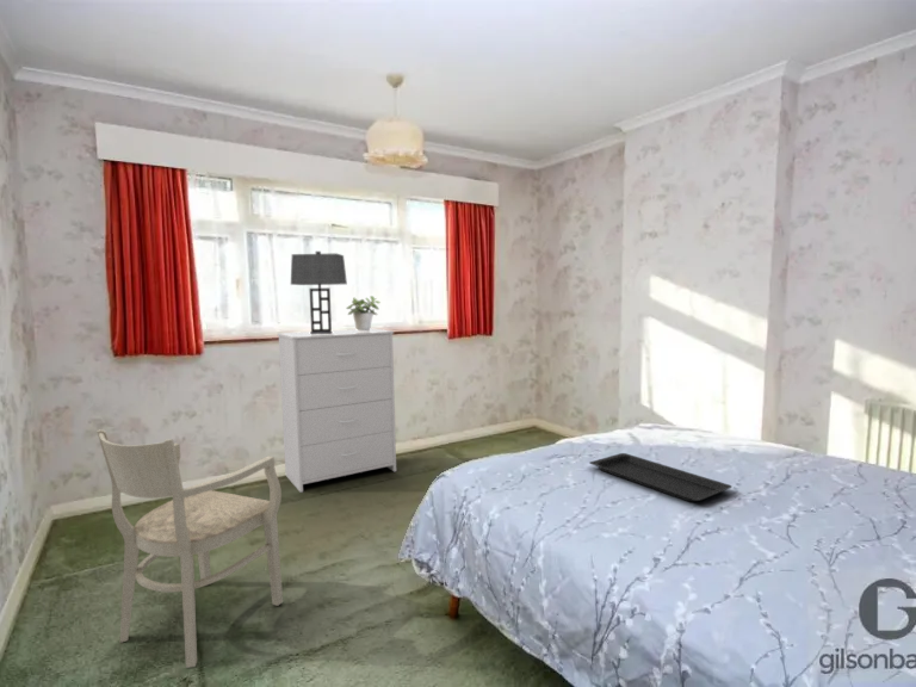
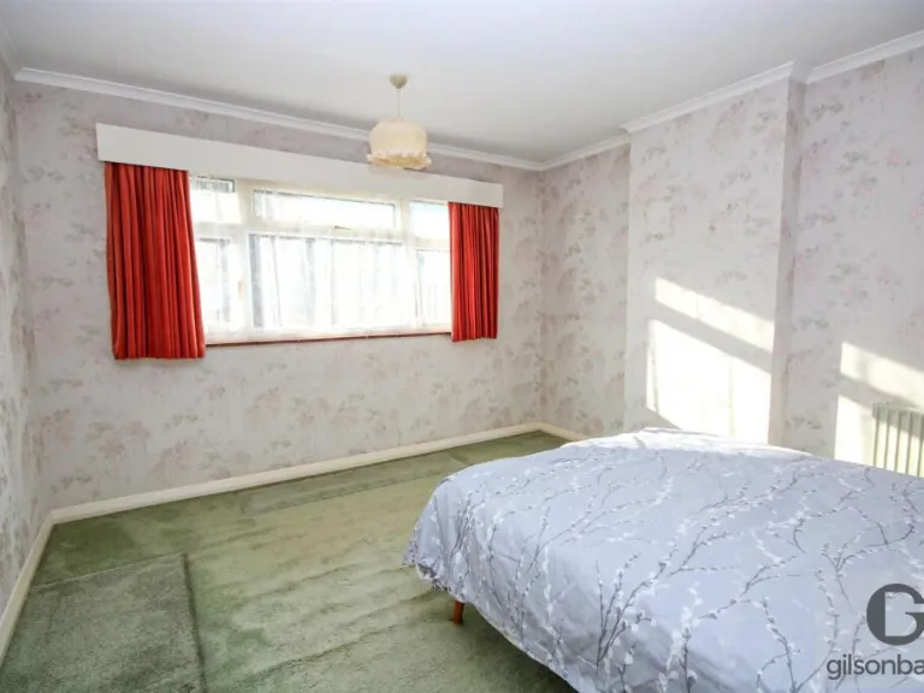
- serving tray [588,452,734,503]
- dresser [277,327,397,494]
- potted plant [345,295,382,330]
- armchair [97,428,284,669]
- table lamp [290,250,348,334]
